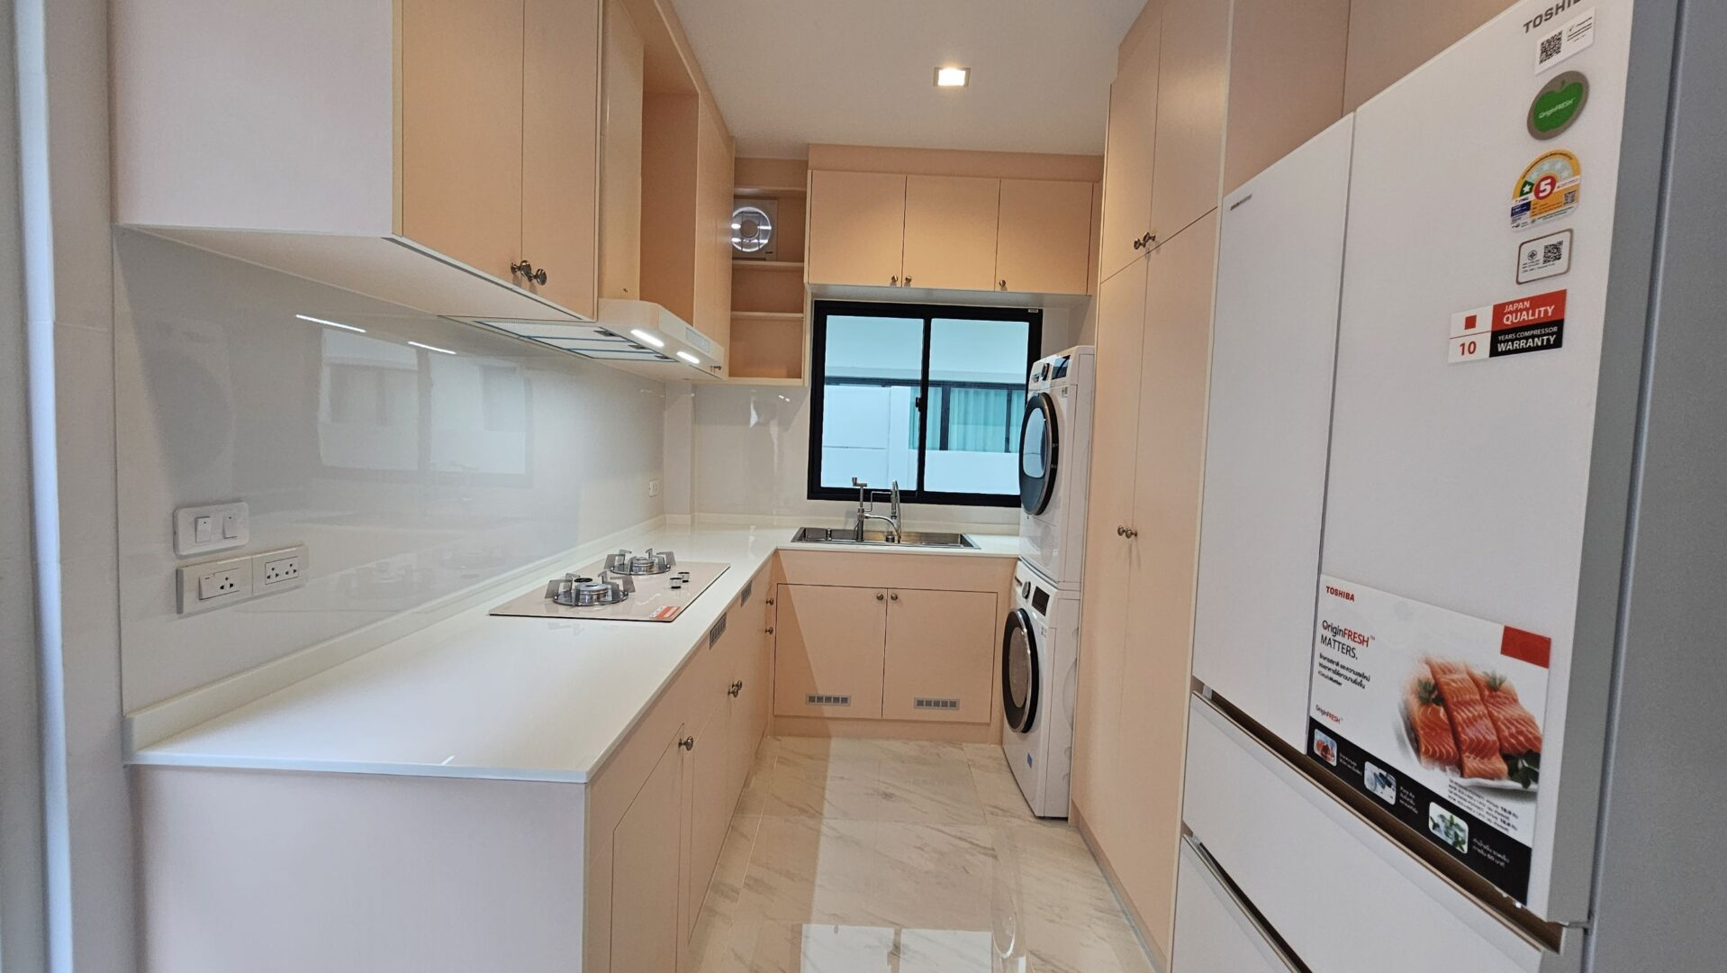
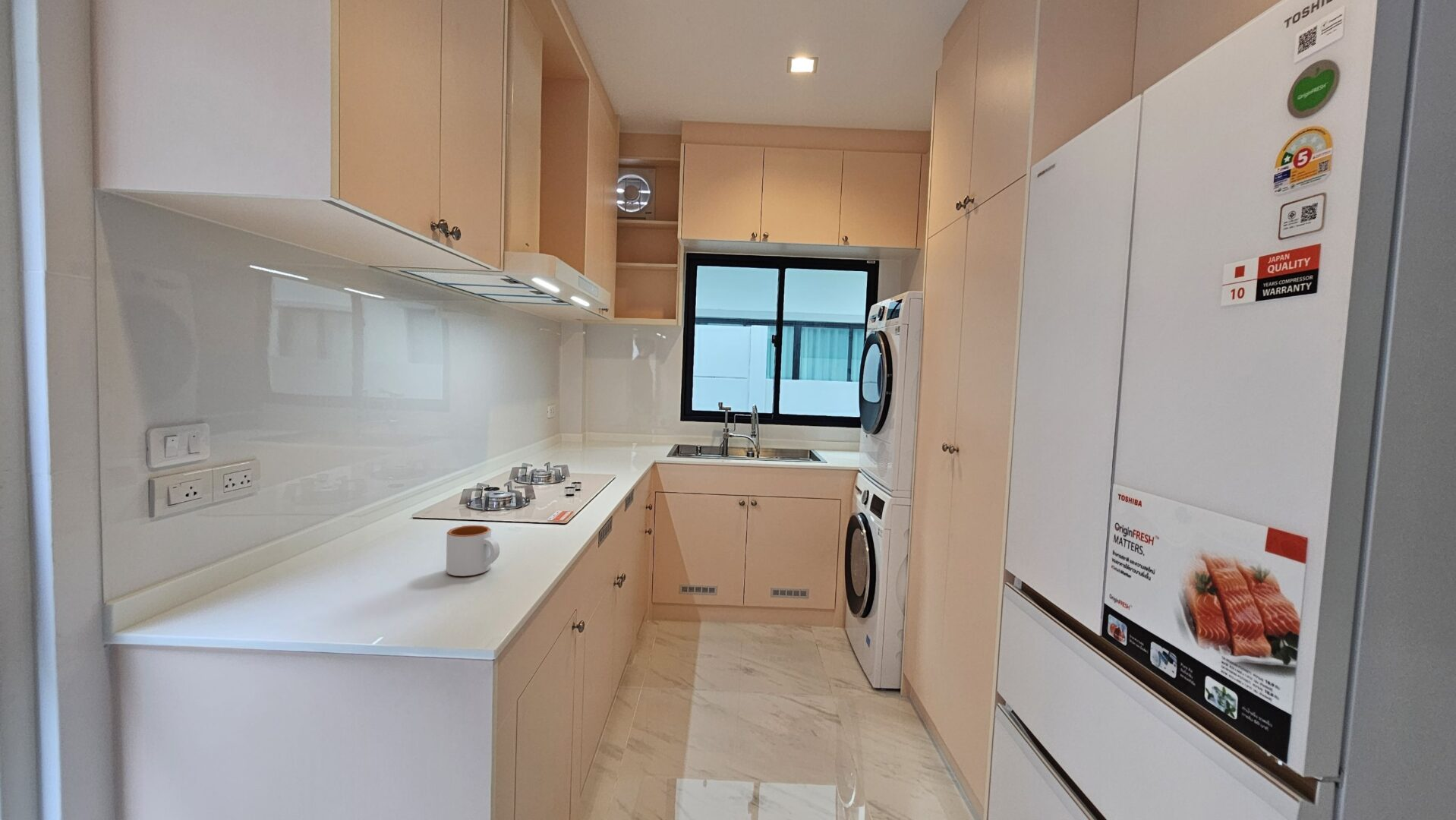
+ mug [446,525,500,577]
